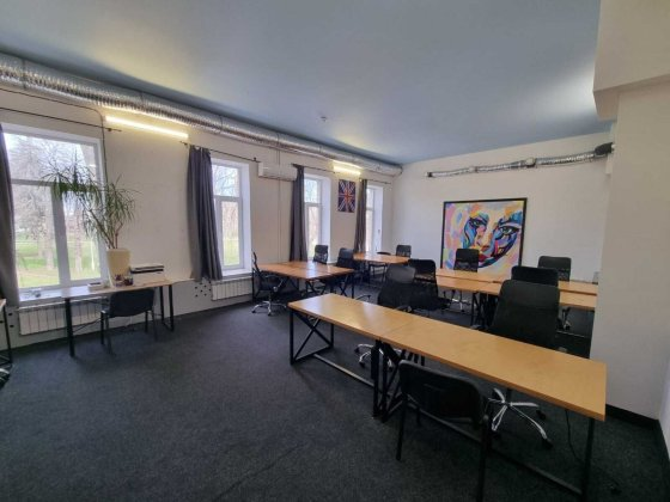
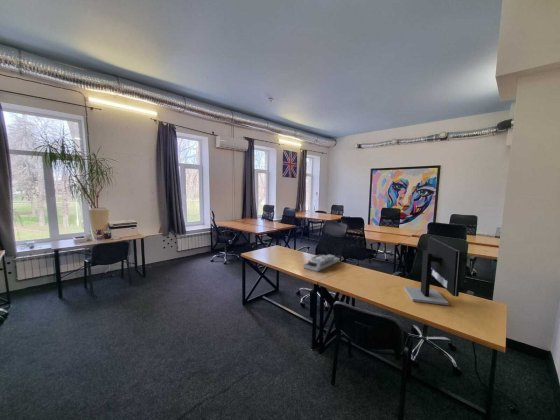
+ desk organizer [303,253,341,273]
+ computer monitor [403,236,463,306]
